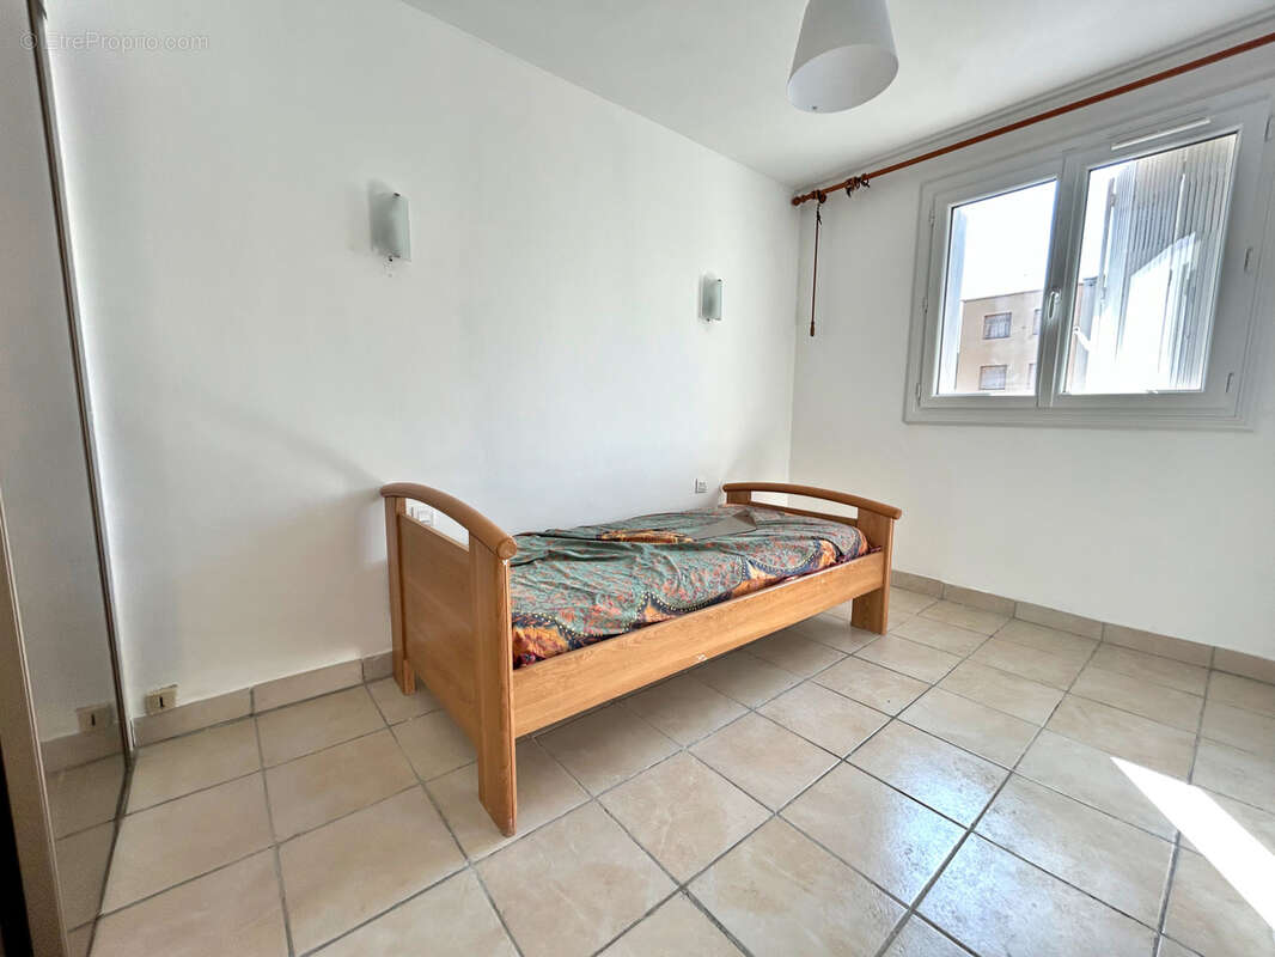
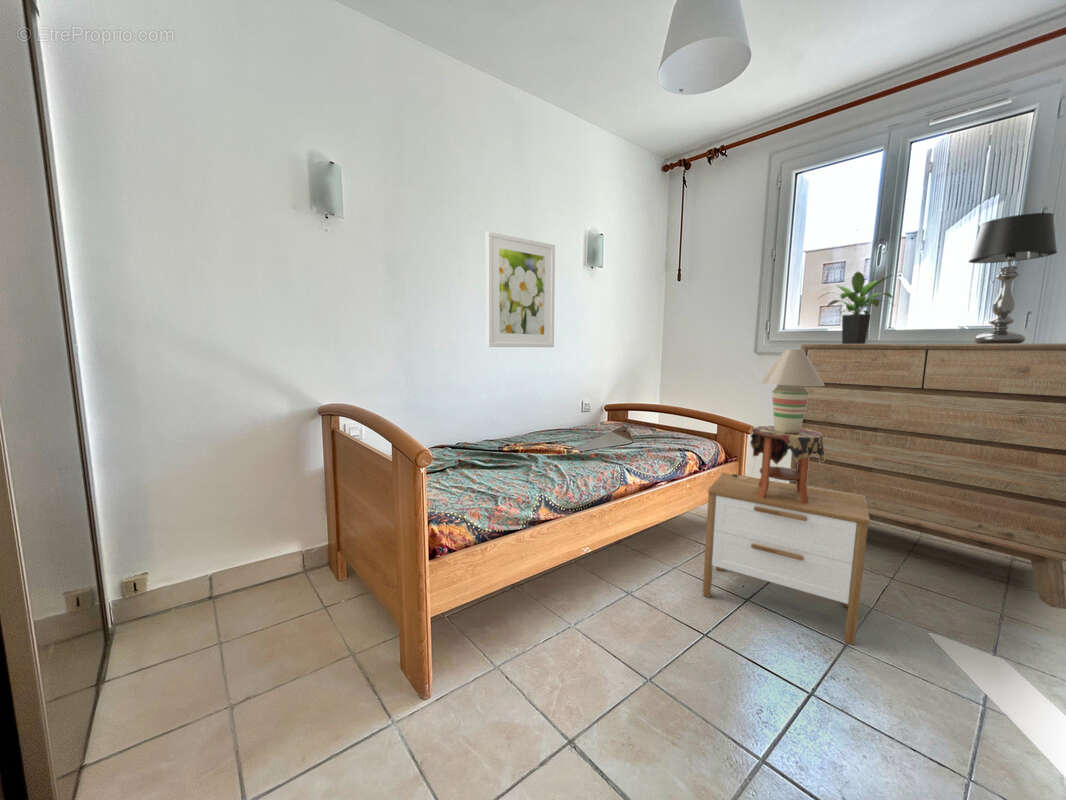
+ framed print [485,230,556,348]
+ nightstand [702,472,871,646]
+ table lamp [732,348,825,504]
+ table lamp [967,212,1058,344]
+ dresser [788,342,1066,610]
+ potted plant [817,271,896,344]
